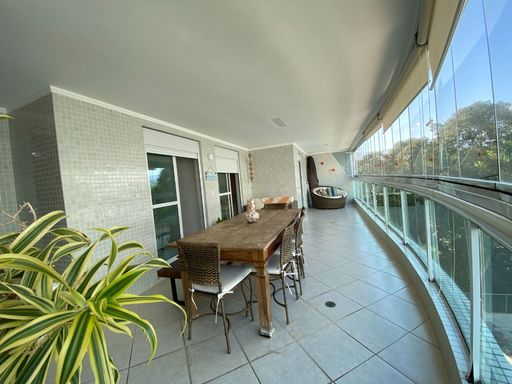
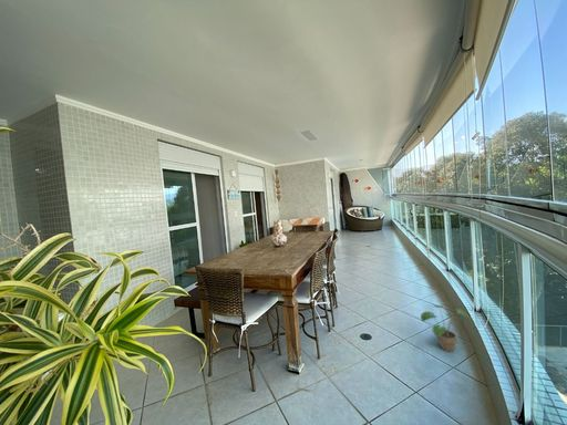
+ potted plant [420,303,472,353]
